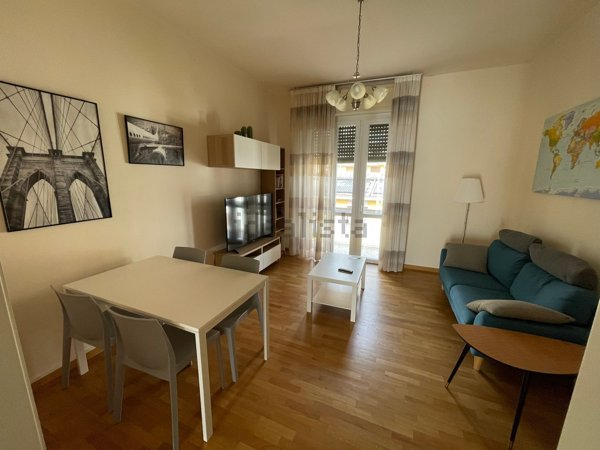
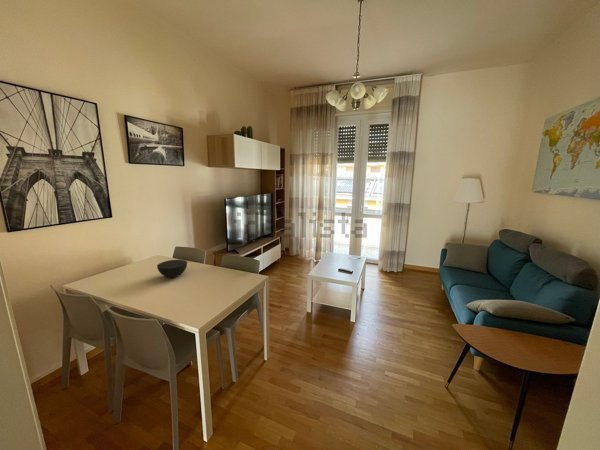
+ bowl [156,259,188,278]
